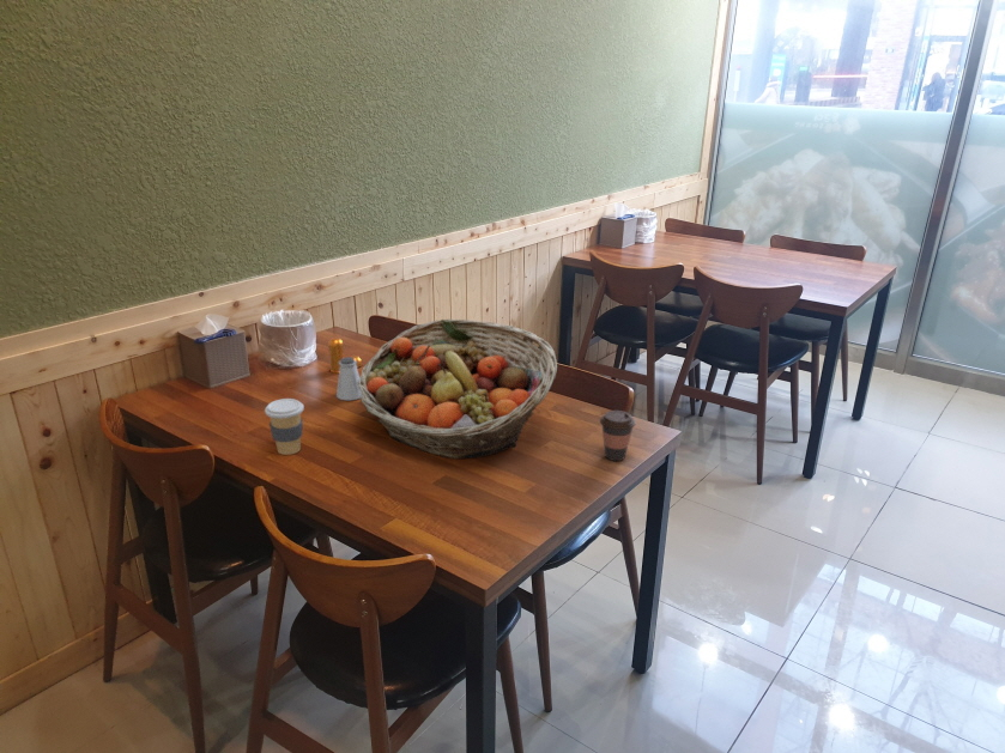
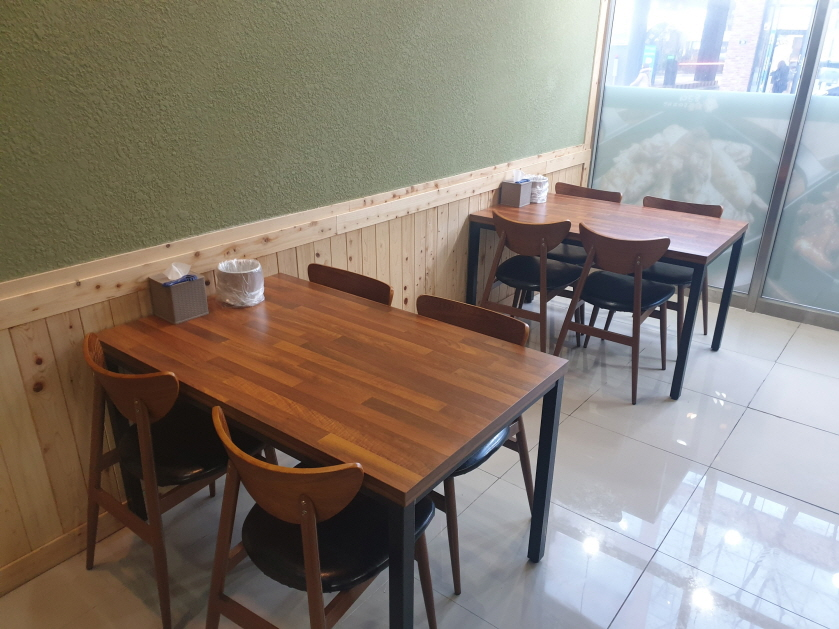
- pepper shaker [327,336,363,374]
- fruit basket [358,318,558,460]
- coffee cup [264,397,305,456]
- coffee cup [599,409,636,462]
- saltshaker [335,356,361,401]
